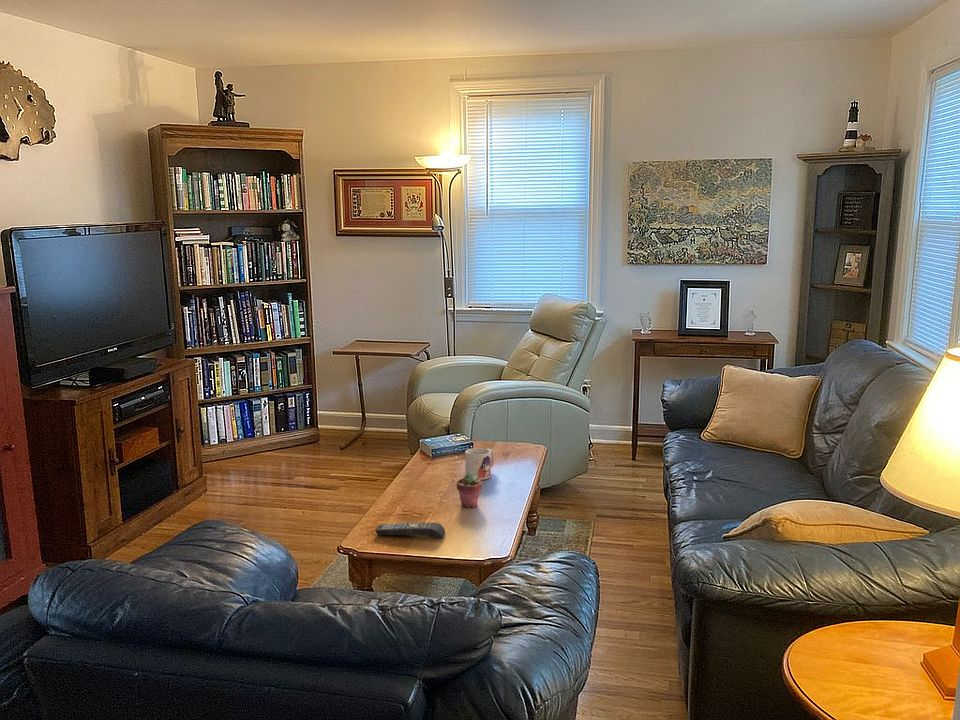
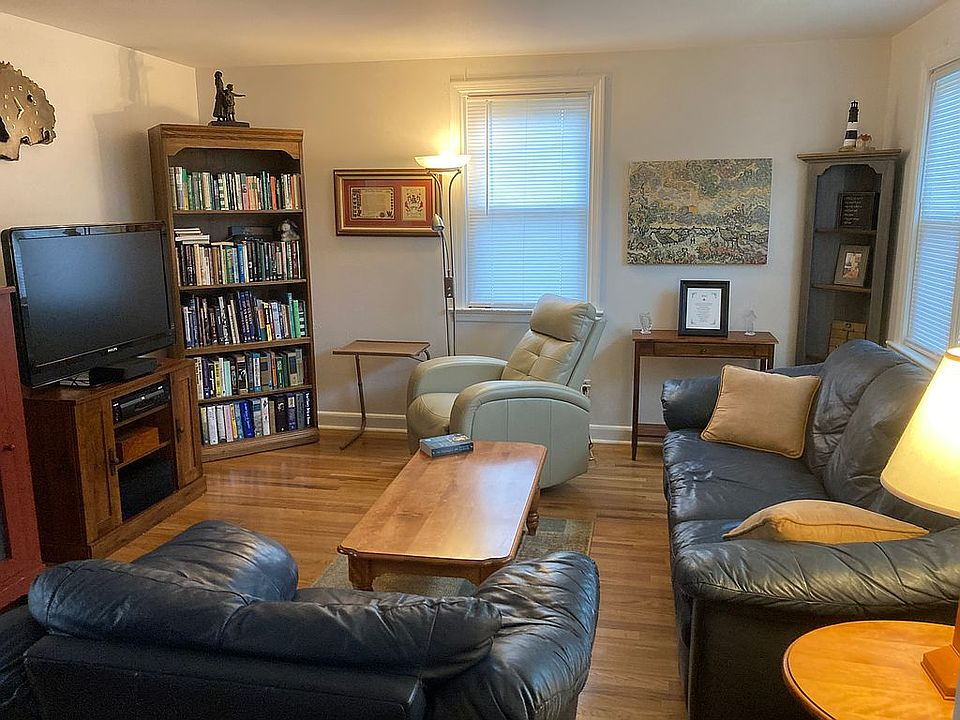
- potted succulent [456,472,483,508]
- remote control [374,522,446,540]
- mug [464,447,495,481]
